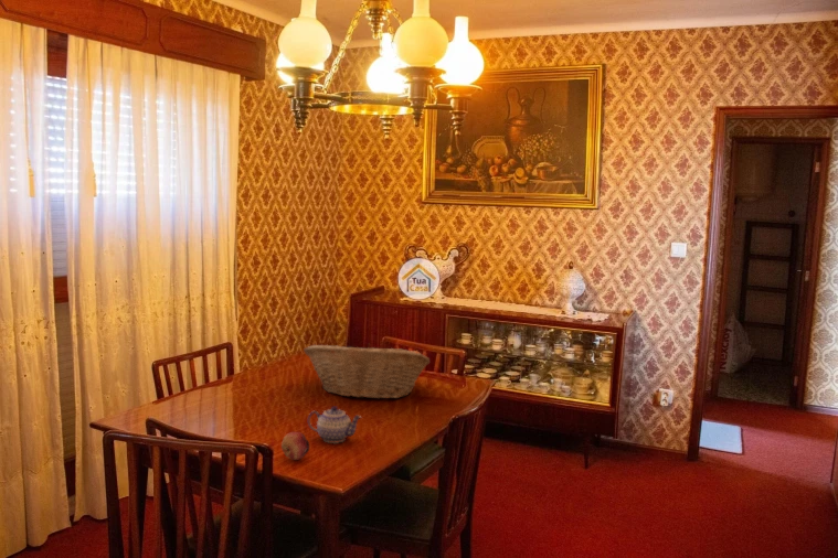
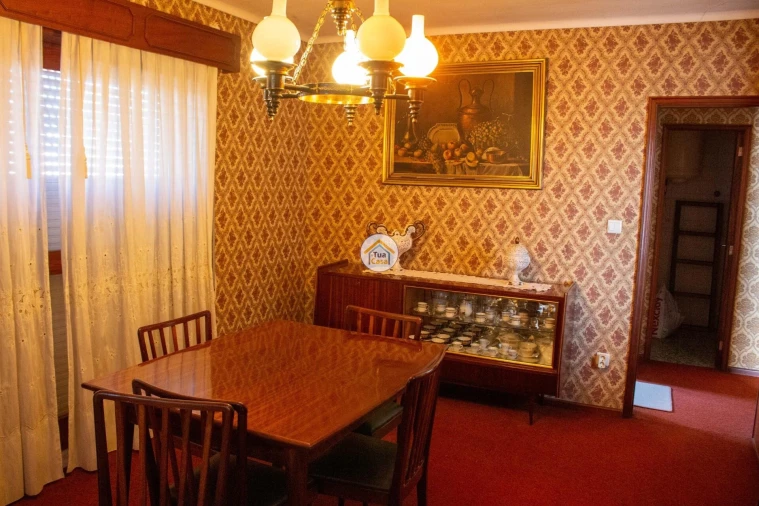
- fruit basket [303,342,431,400]
- teapot [307,405,362,444]
- fruit [280,431,310,461]
